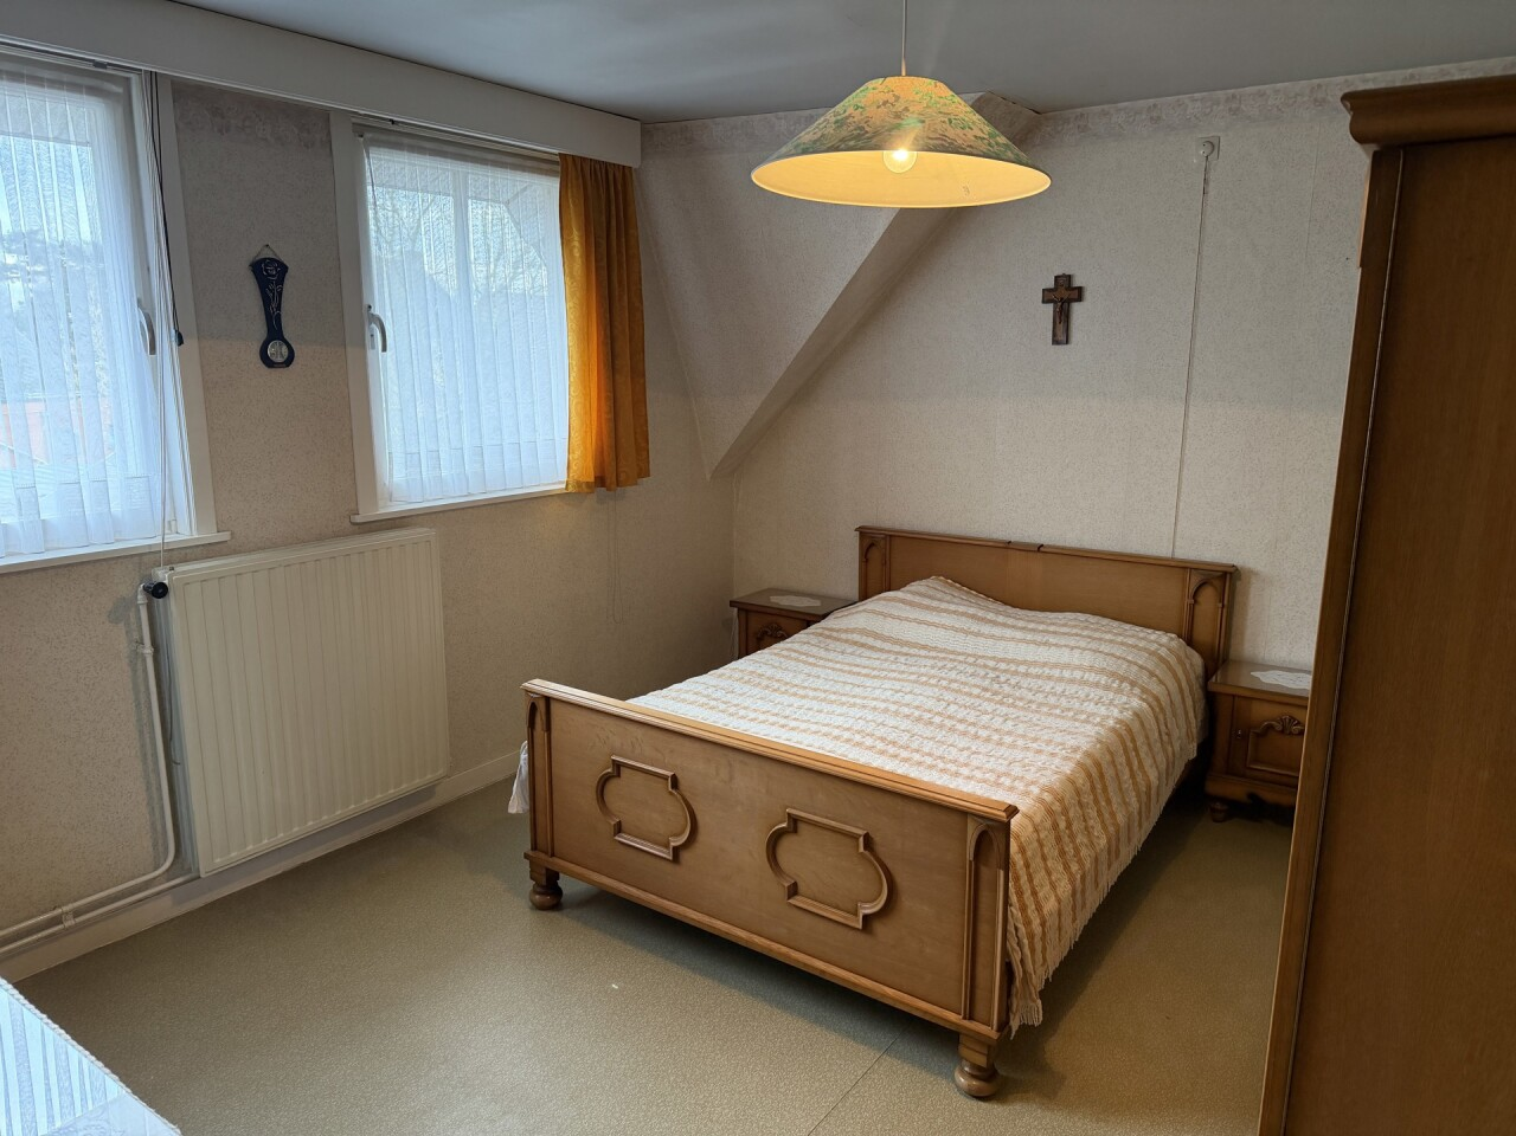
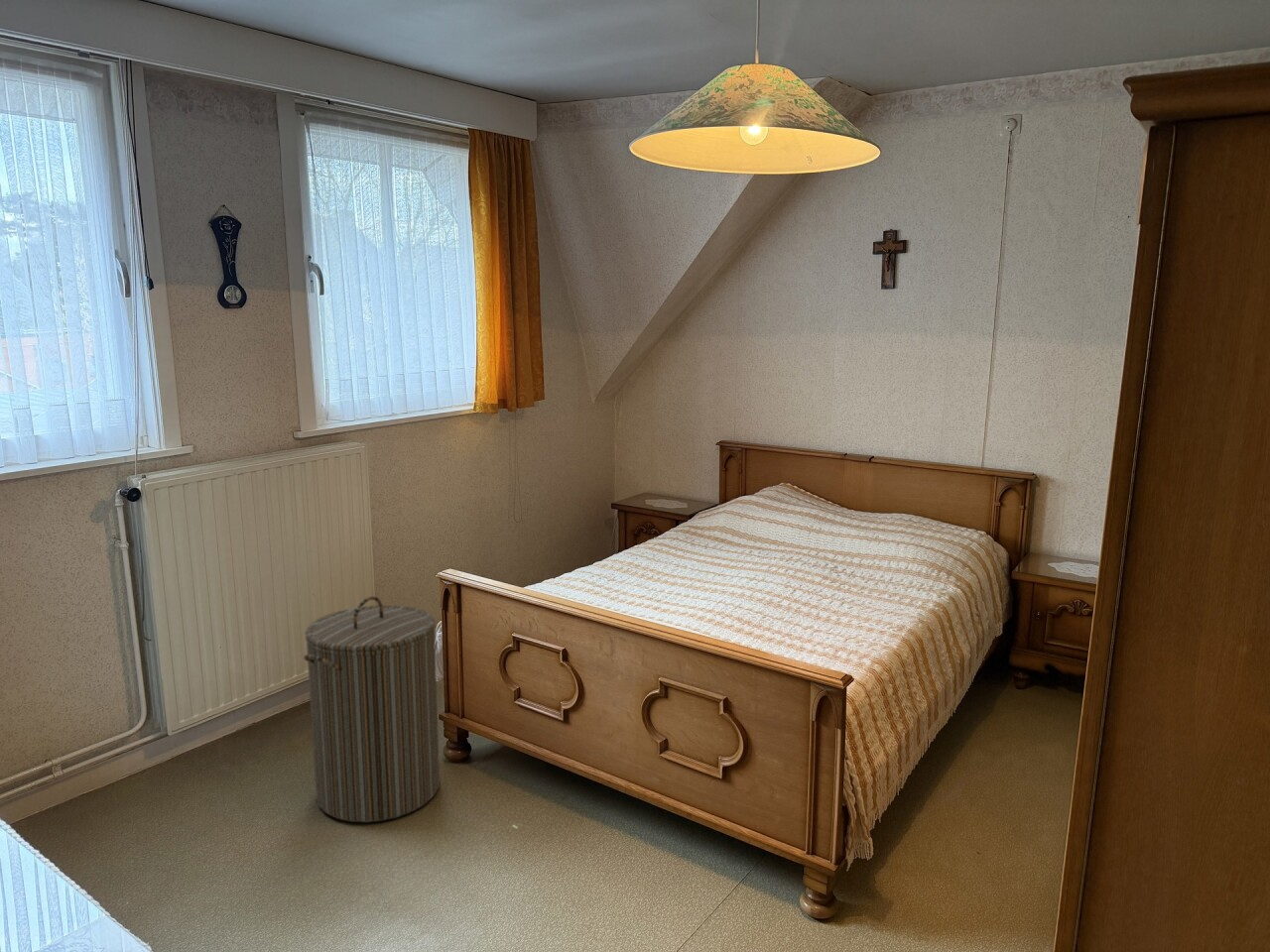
+ laundry hamper [303,595,441,823]
